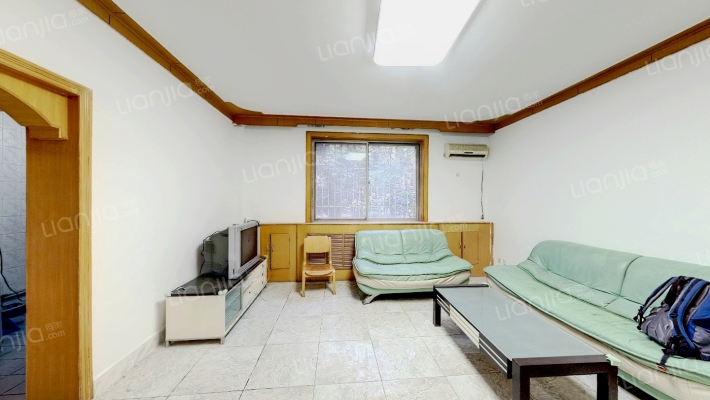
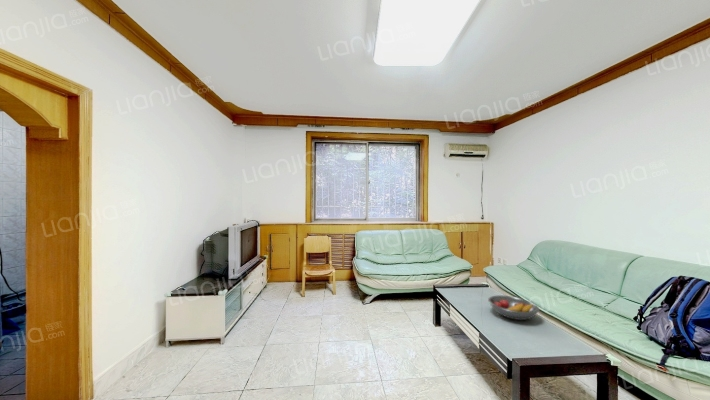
+ fruit bowl [487,294,540,321]
